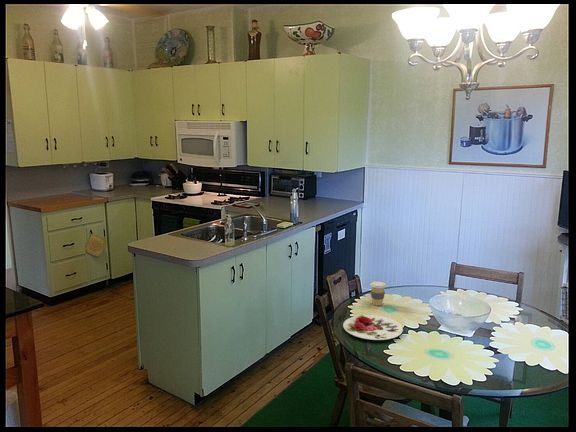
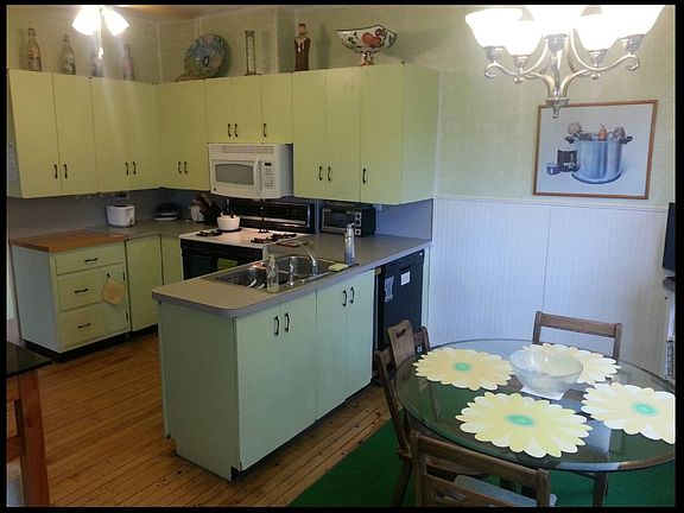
- coffee cup [369,280,387,307]
- plate [342,314,404,341]
